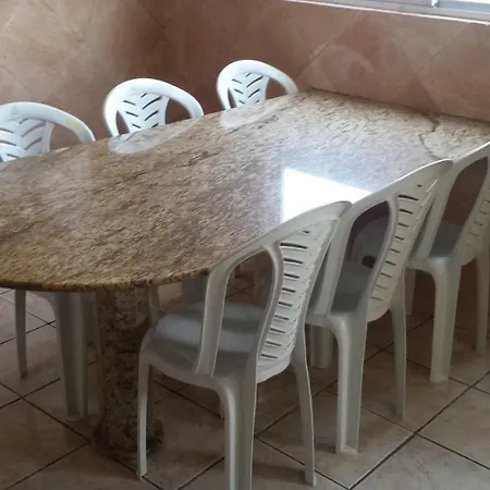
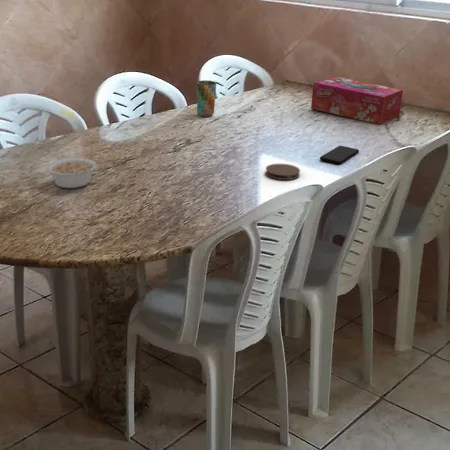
+ coaster [264,163,301,181]
+ legume [46,157,107,189]
+ smartphone [319,145,360,165]
+ cup [195,79,217,118]
+ tissue box [310,76,404,125]
